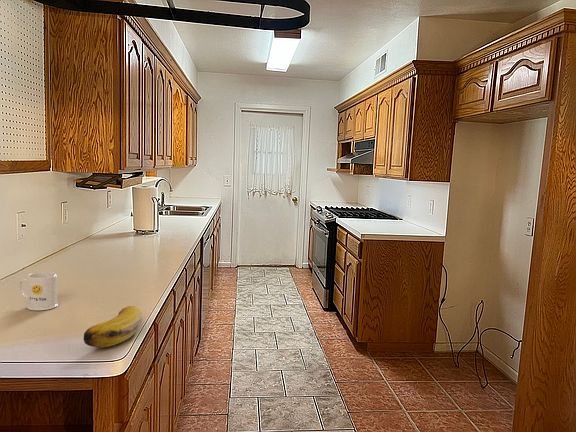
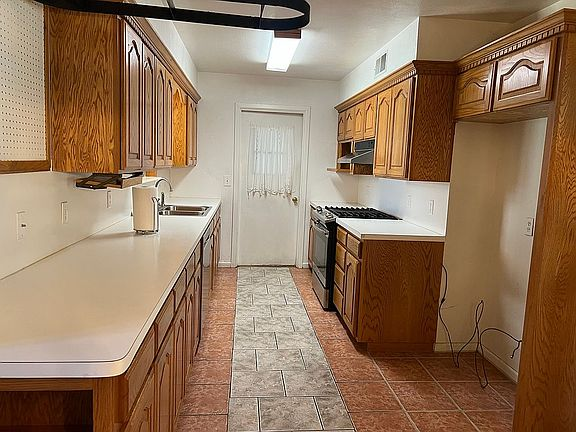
- mug [19,271,59,311]
- banana [83,305,143,348]
